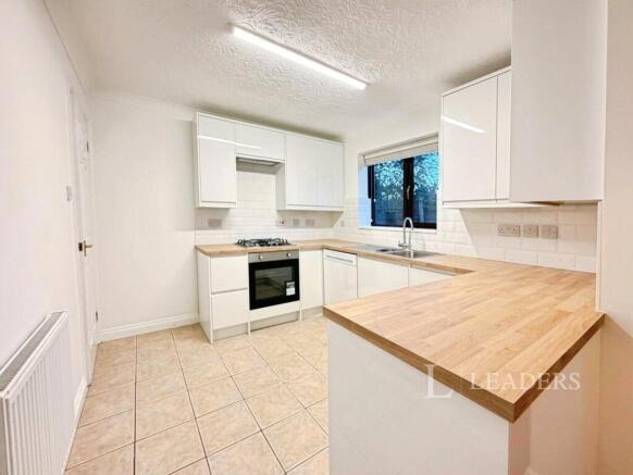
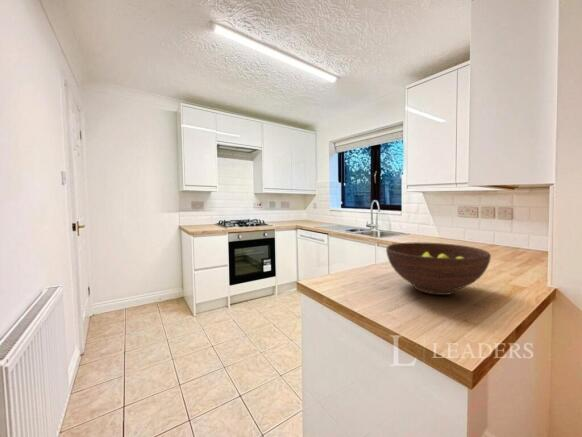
+ fruit bowl [385,241,492,296]
